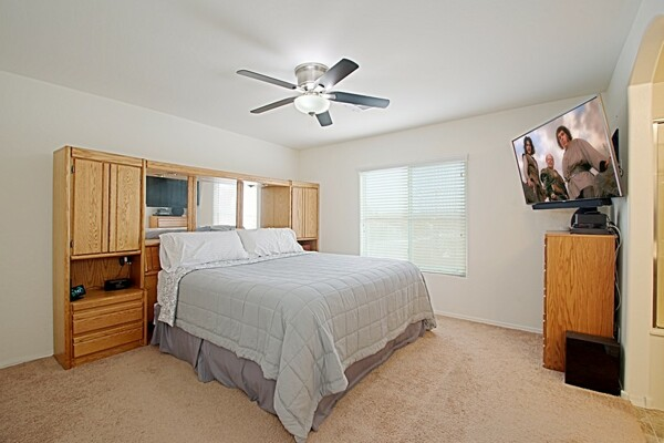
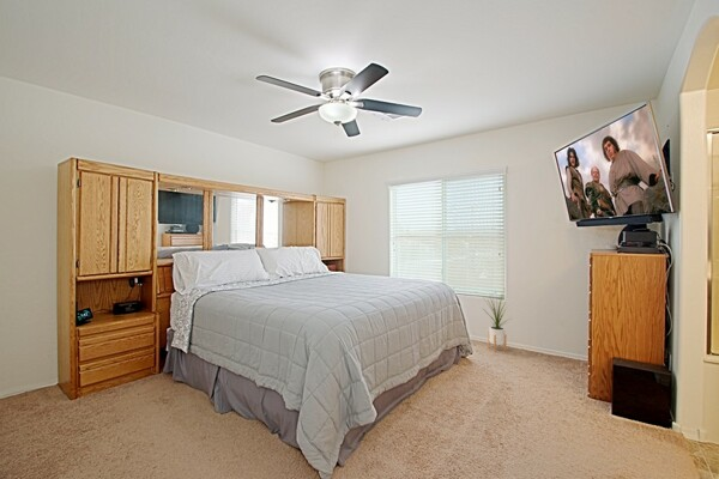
+ house plant [481,293,513,353]
